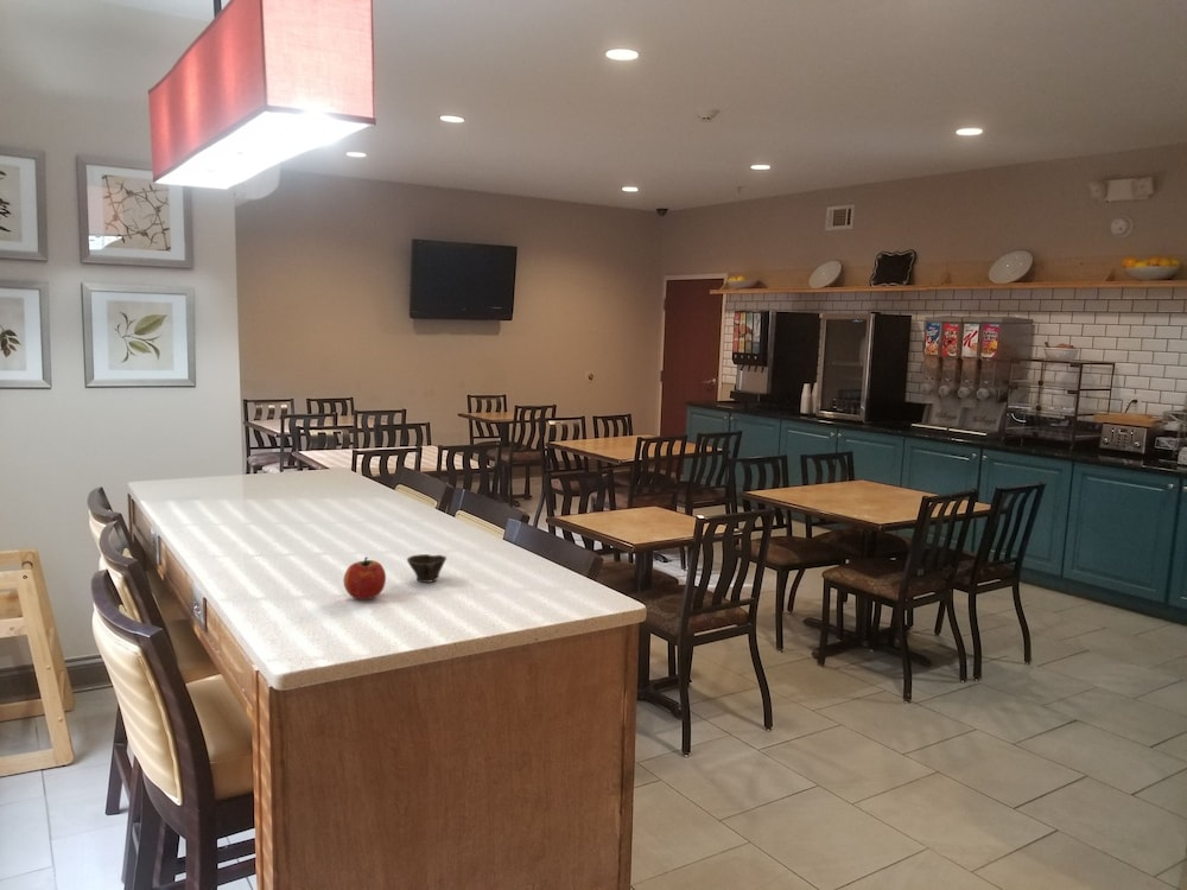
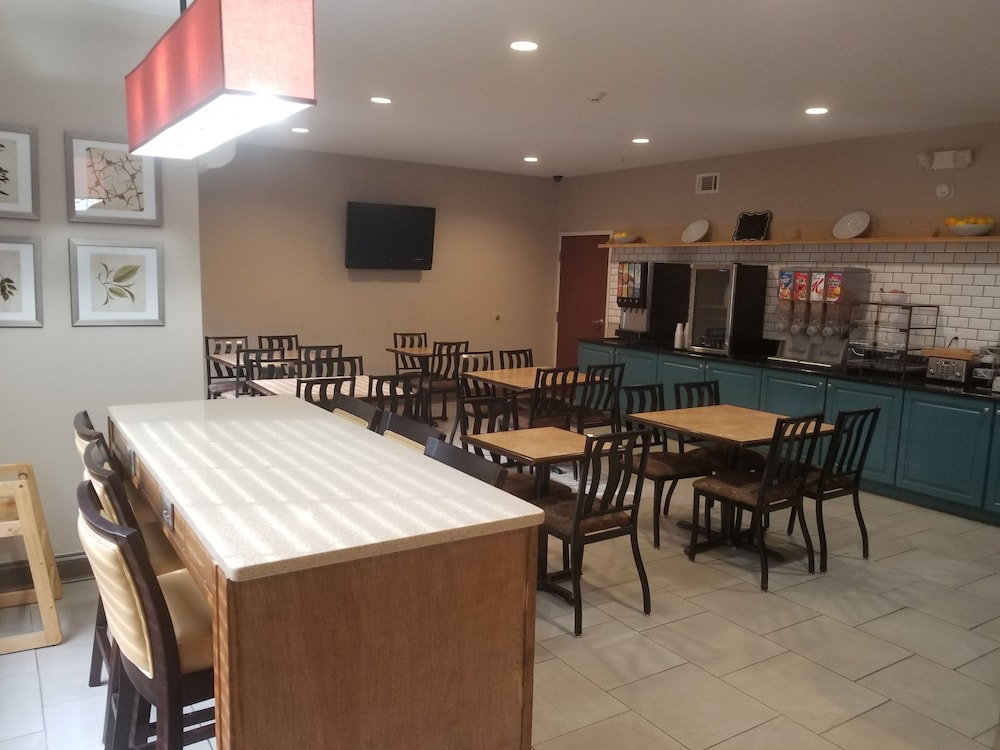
- fruit [343,555,387,600]
- cup [406,553,447,584]
